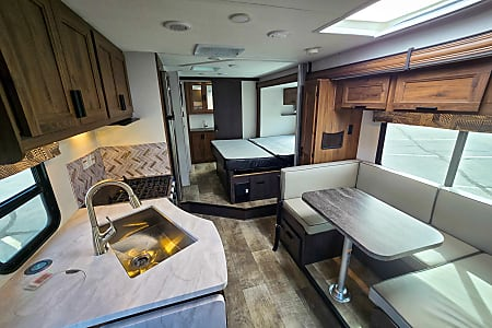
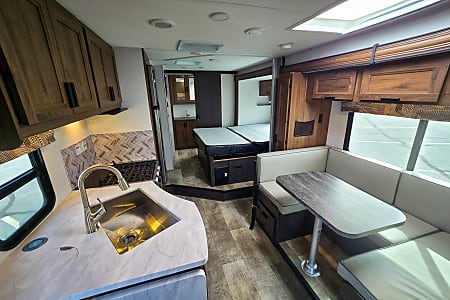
- graded trading card [23,270,57,291]
